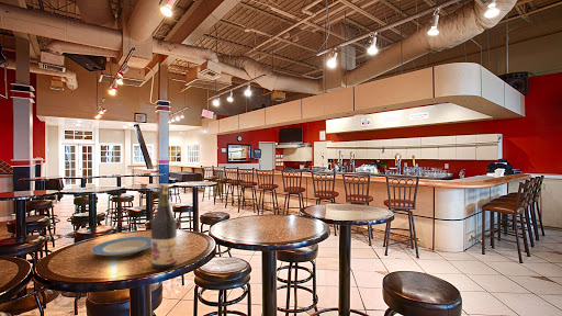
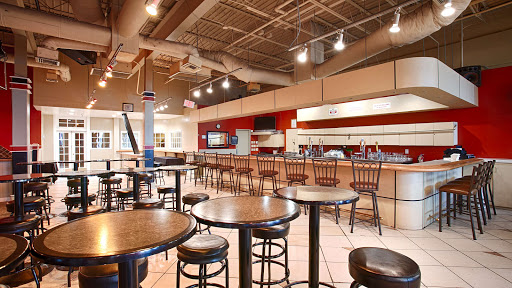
- plate [90,236,151,258]
- wine bottle [150,183,178,270]
